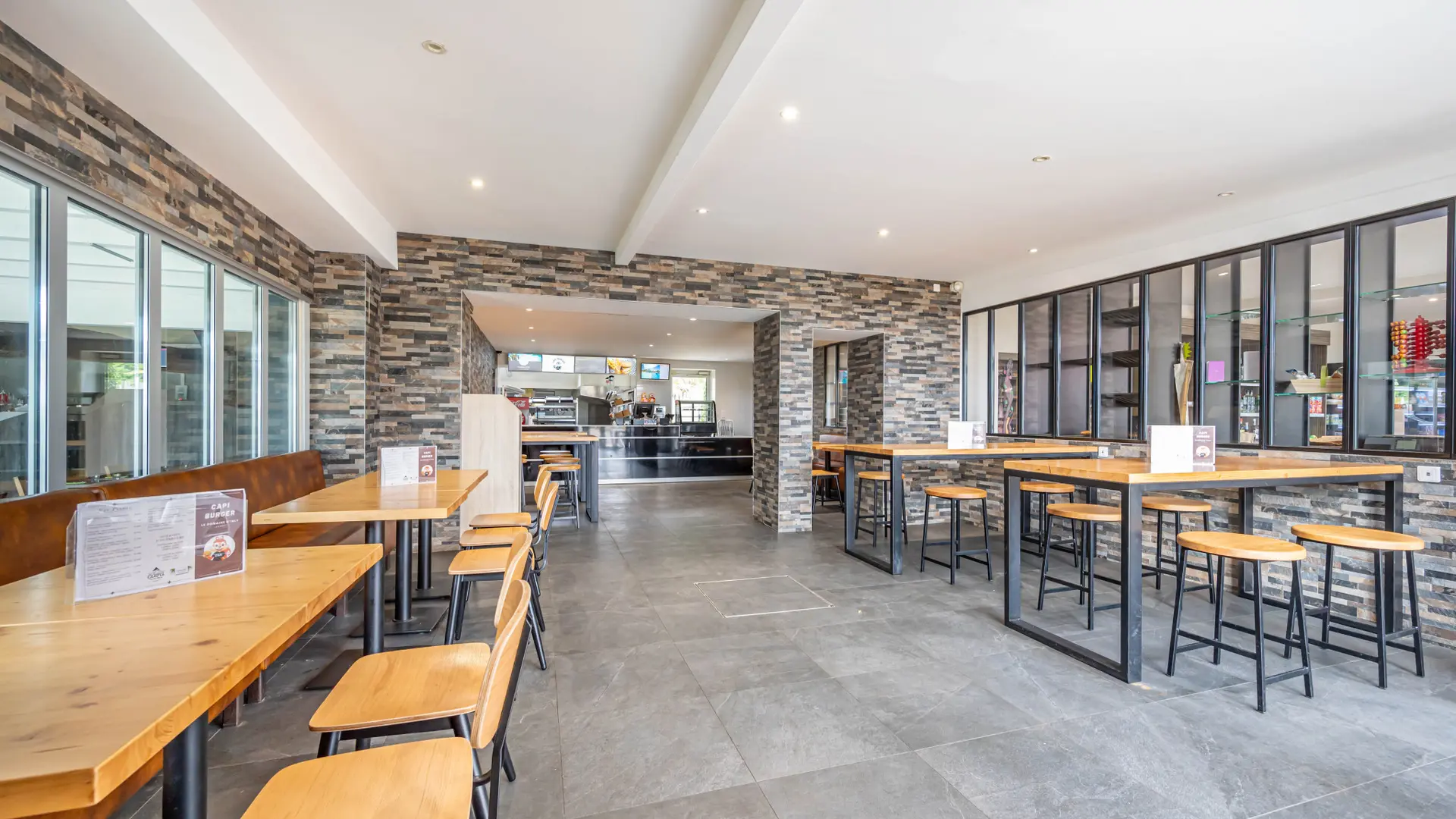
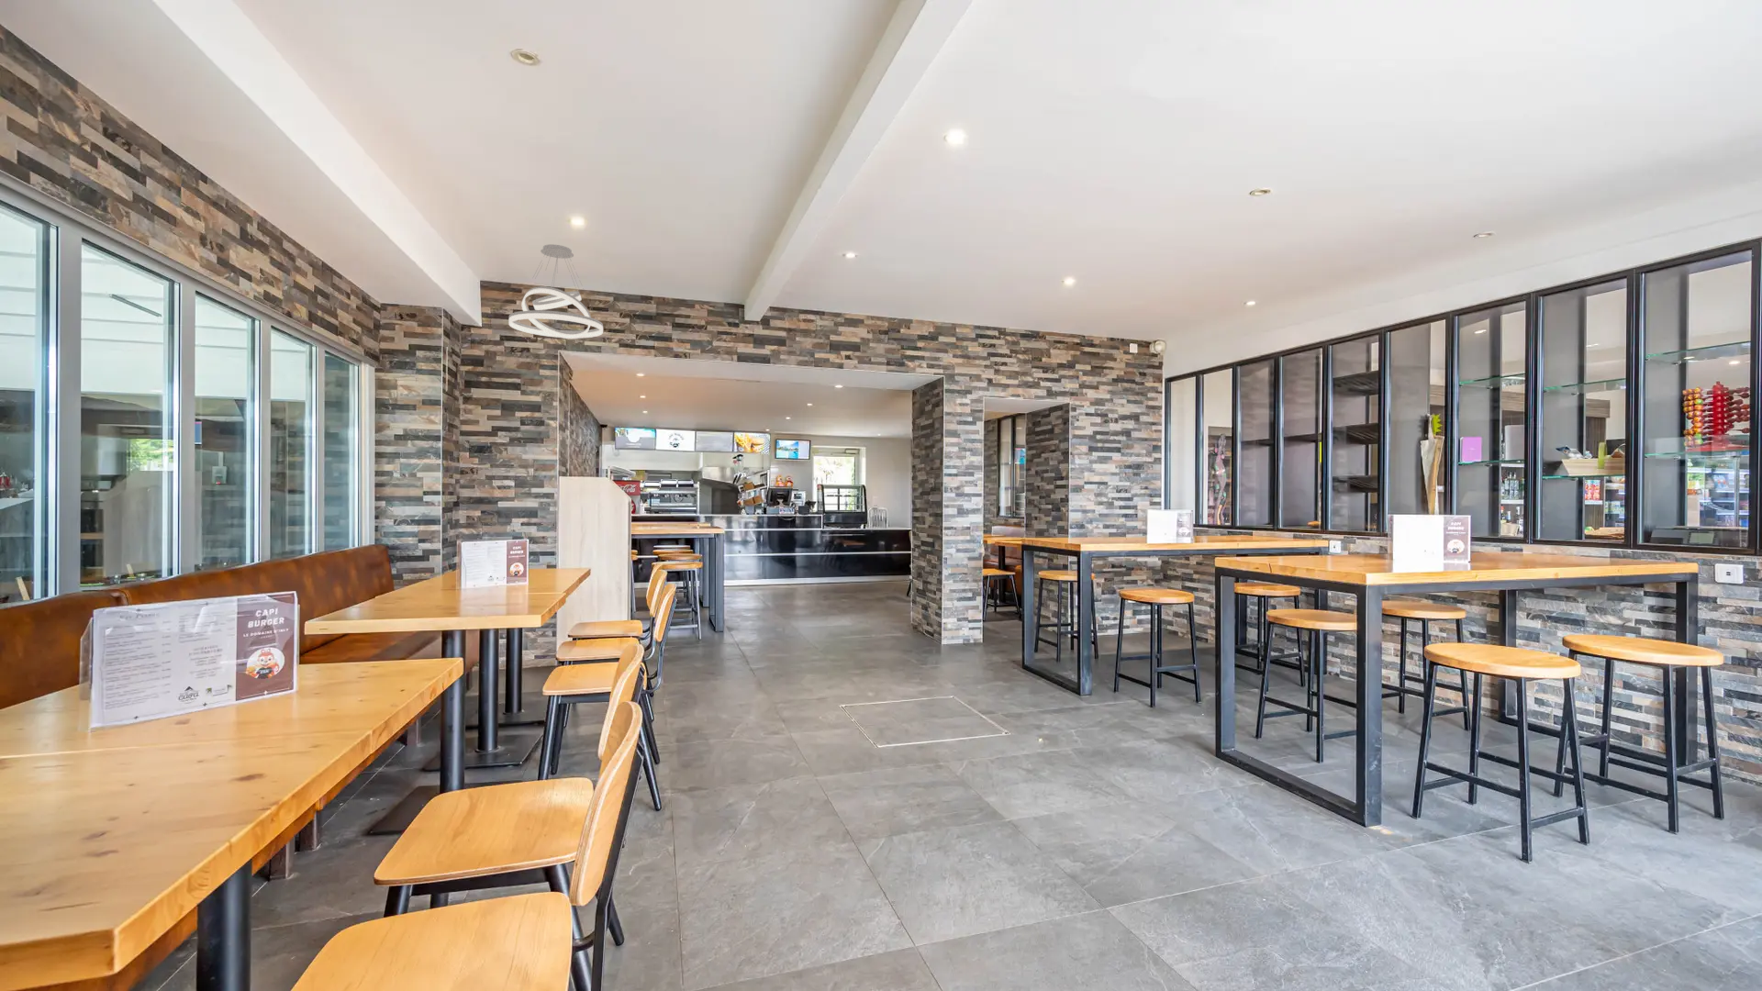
+ pendant light [507,243,604,340]
